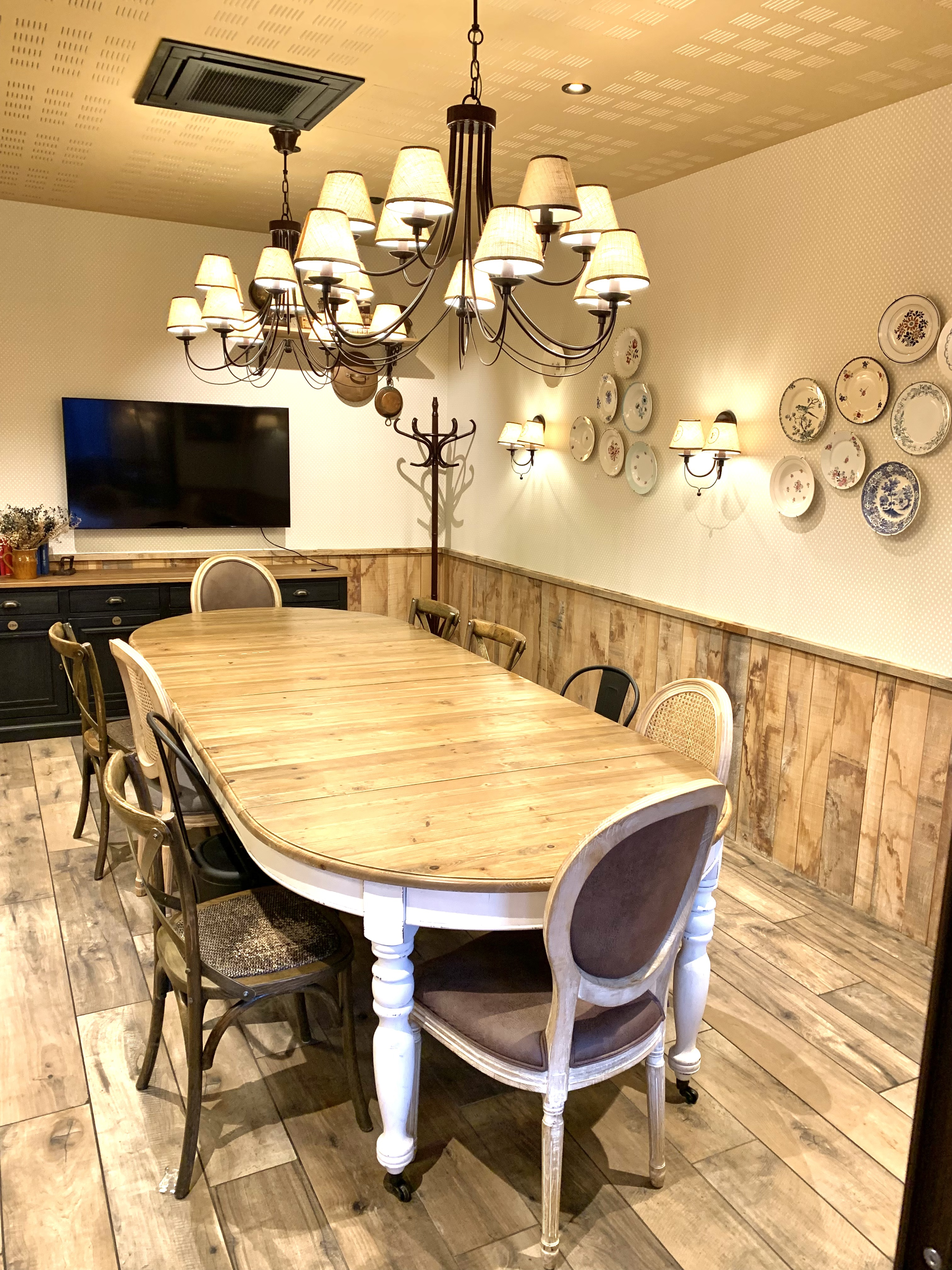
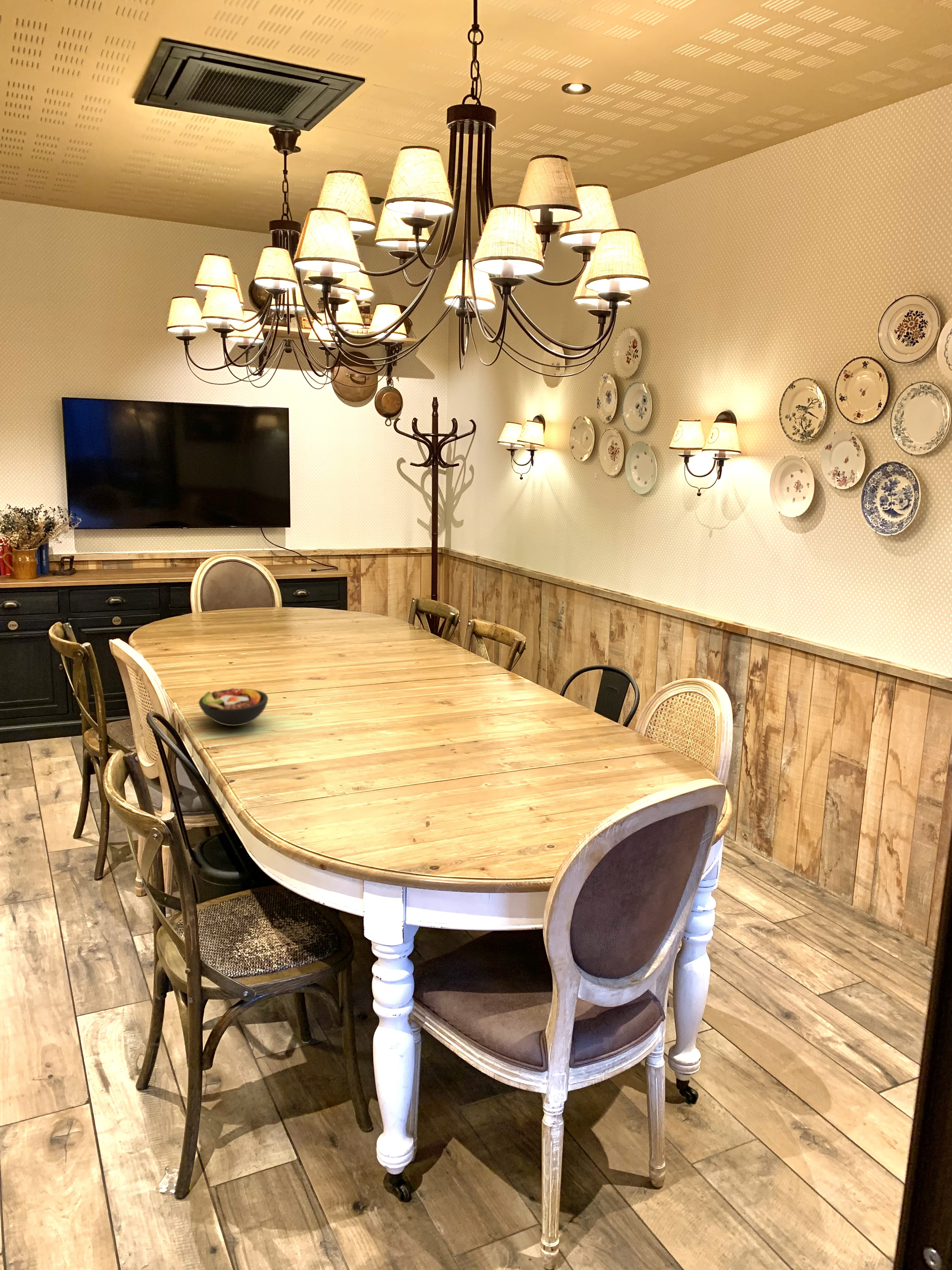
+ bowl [198,688,269,726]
